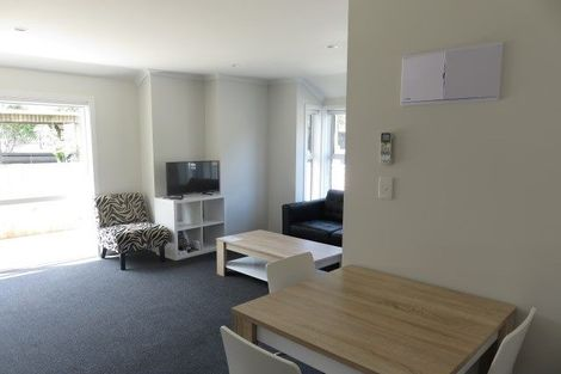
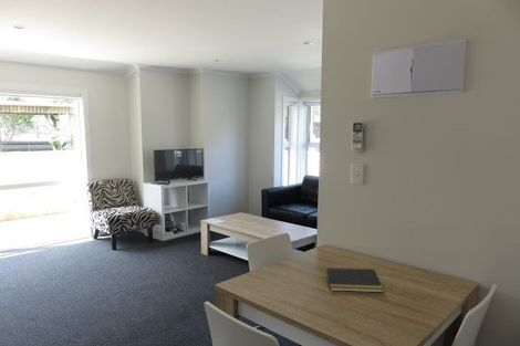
+ notepad [325,266,384,293]
